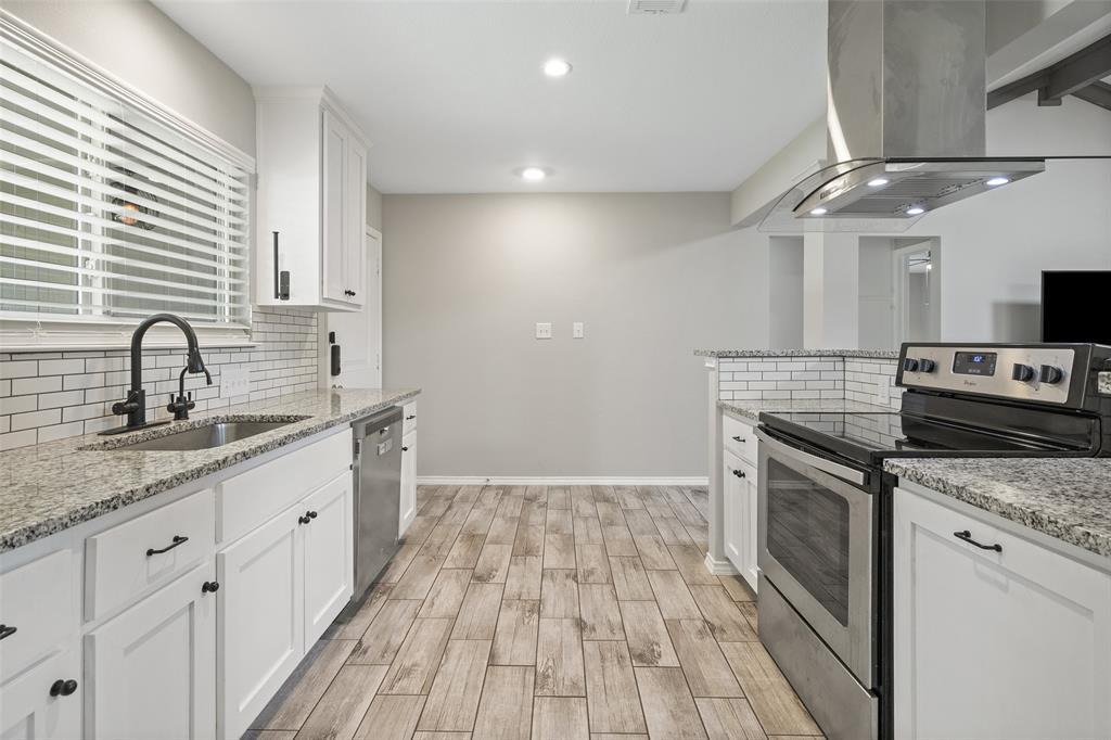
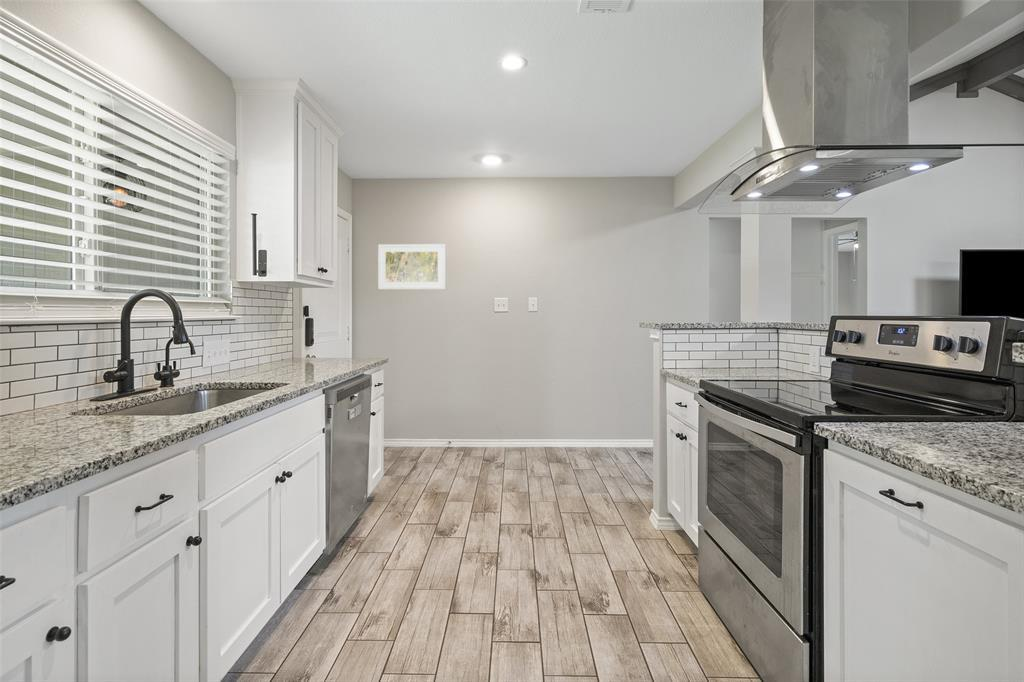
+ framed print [377,243,447,290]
